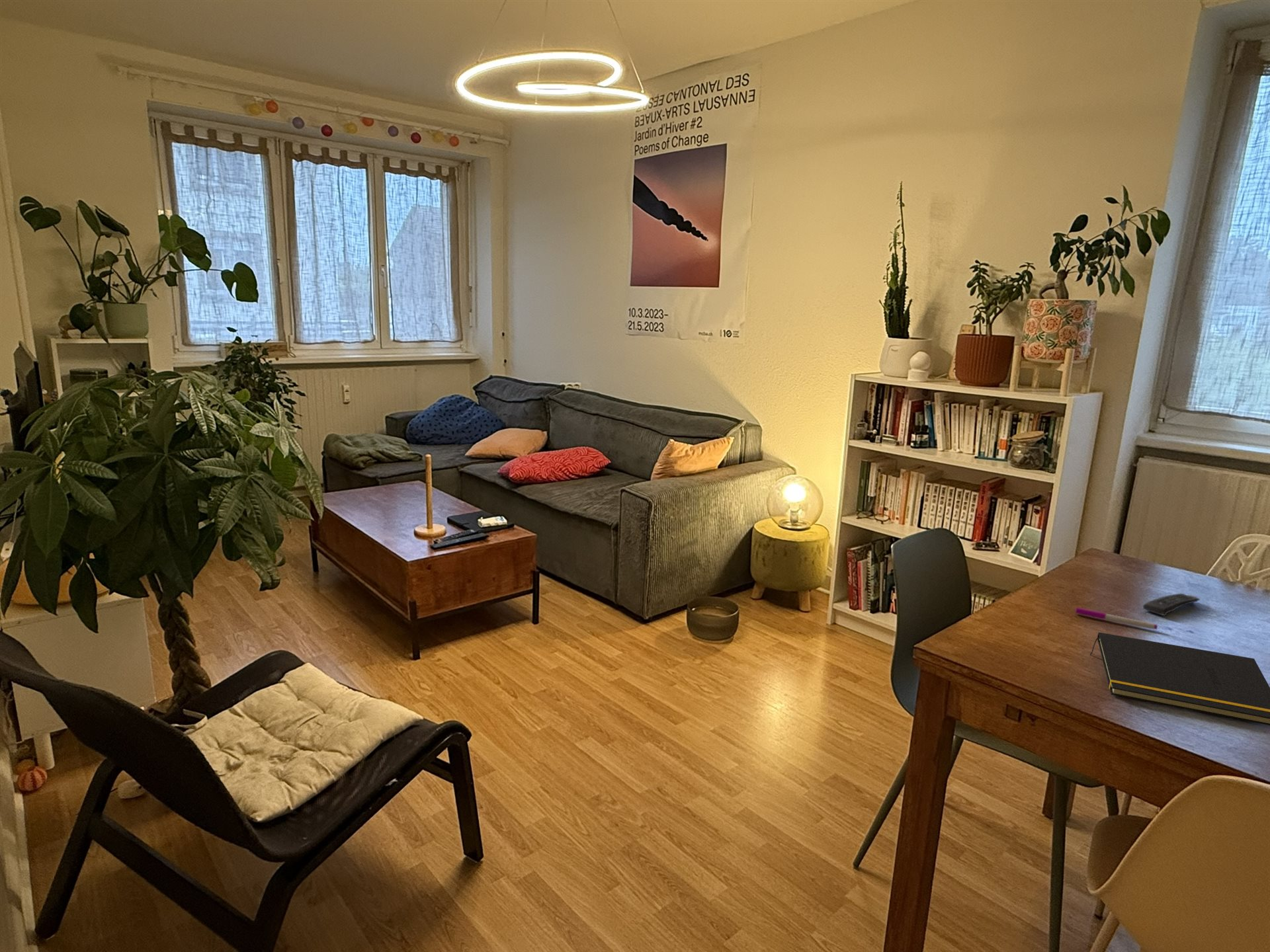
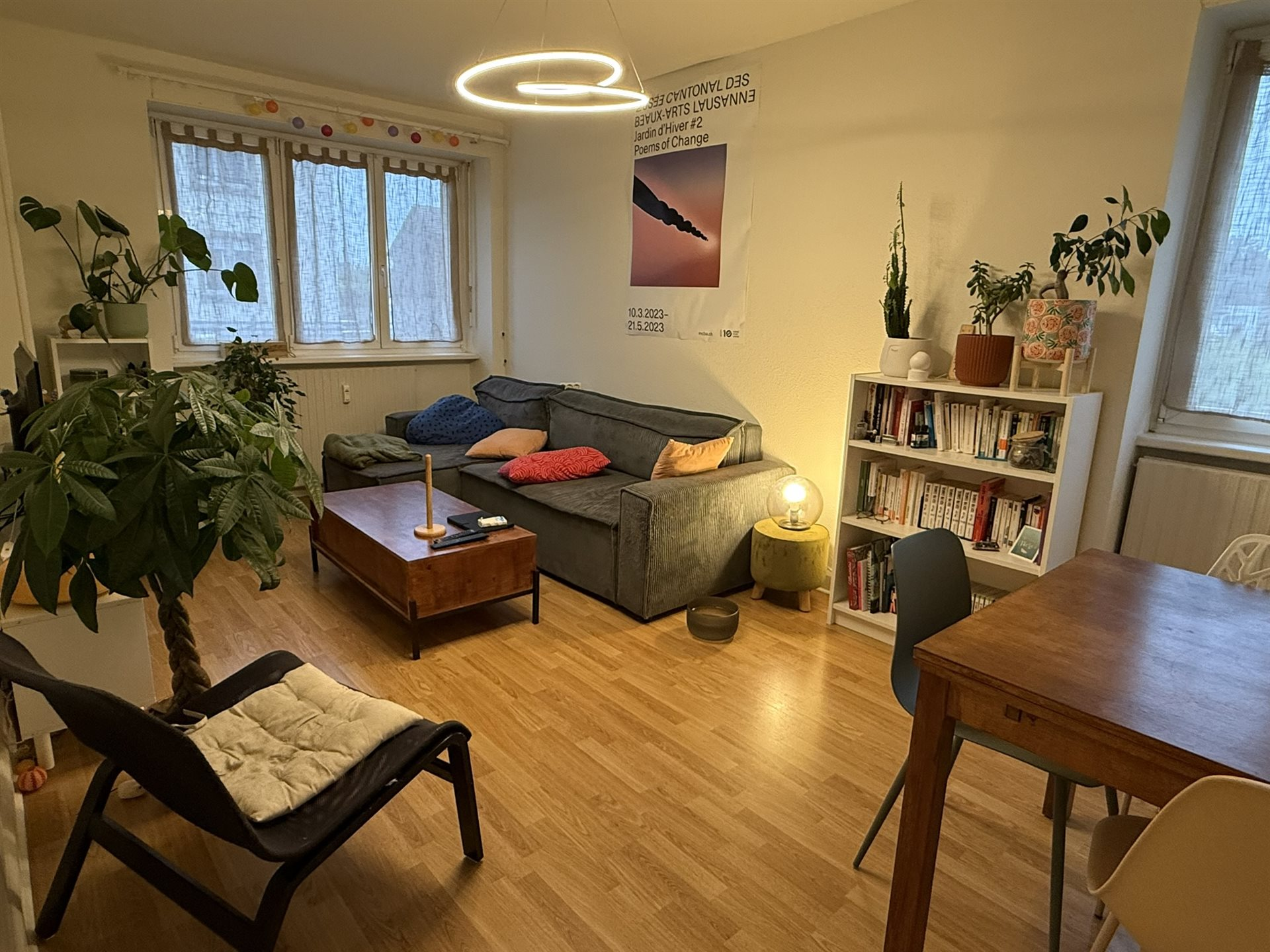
- remote control [1142,593,1201,617]
- notepad [1089,631,1270,726]
- pen [1075,607,1158,630]
